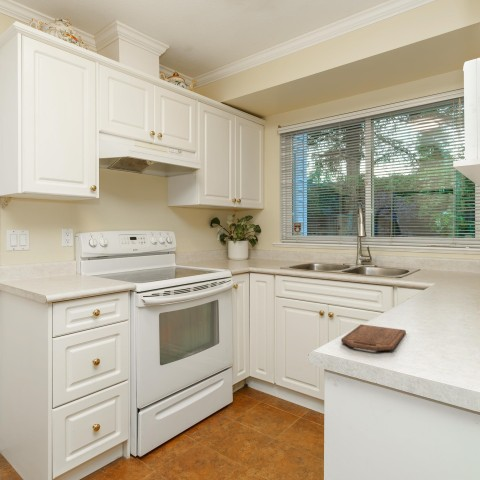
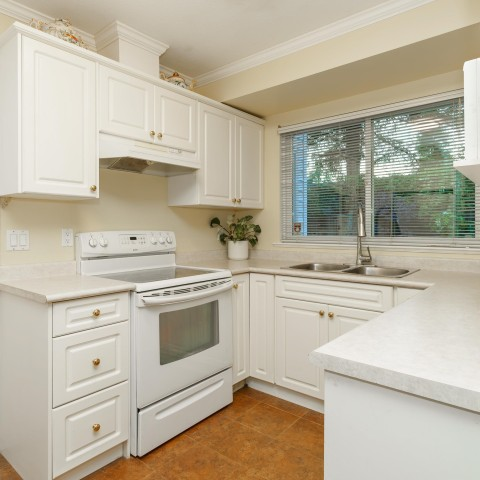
- cutting board [340,323,407,352]
